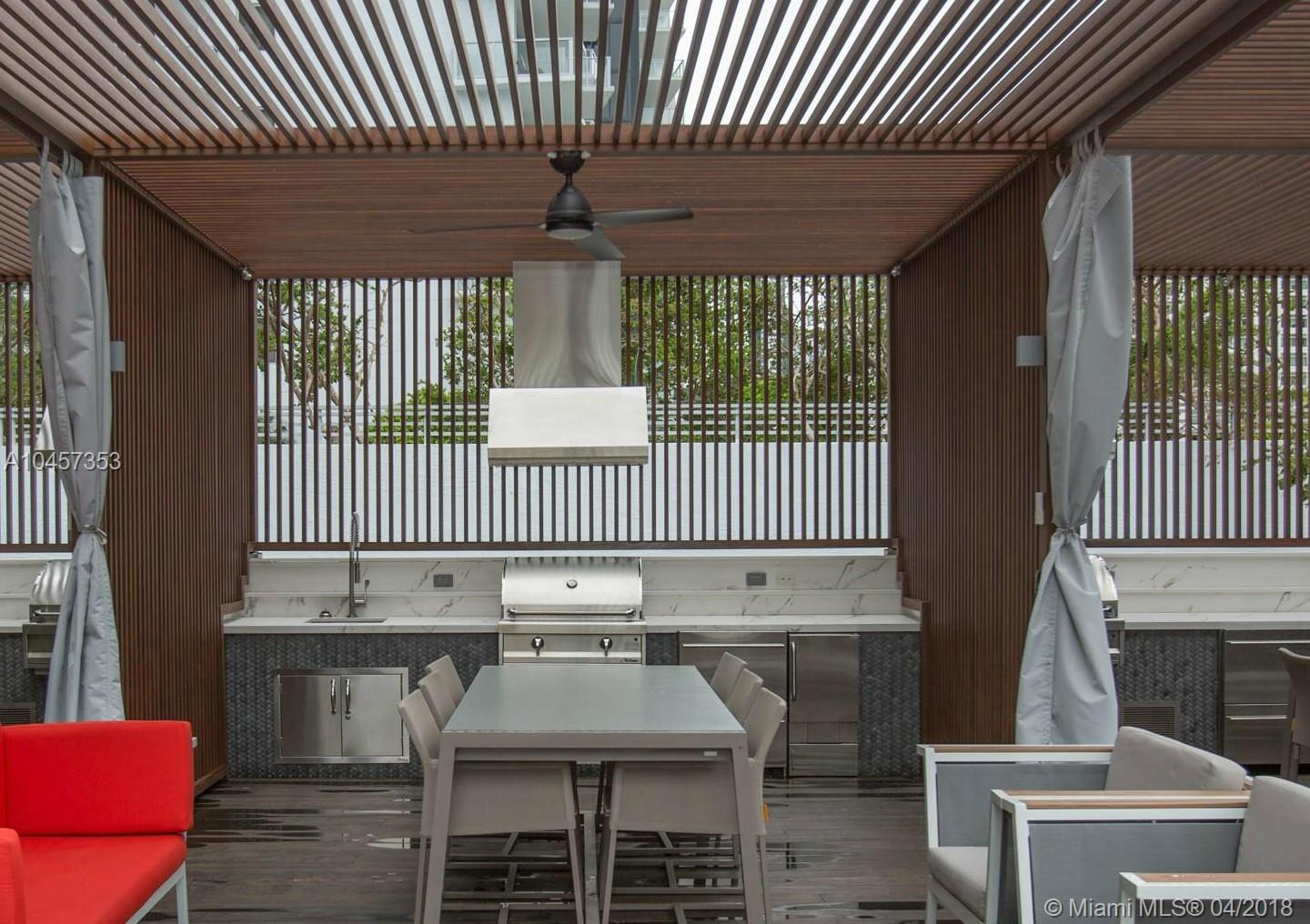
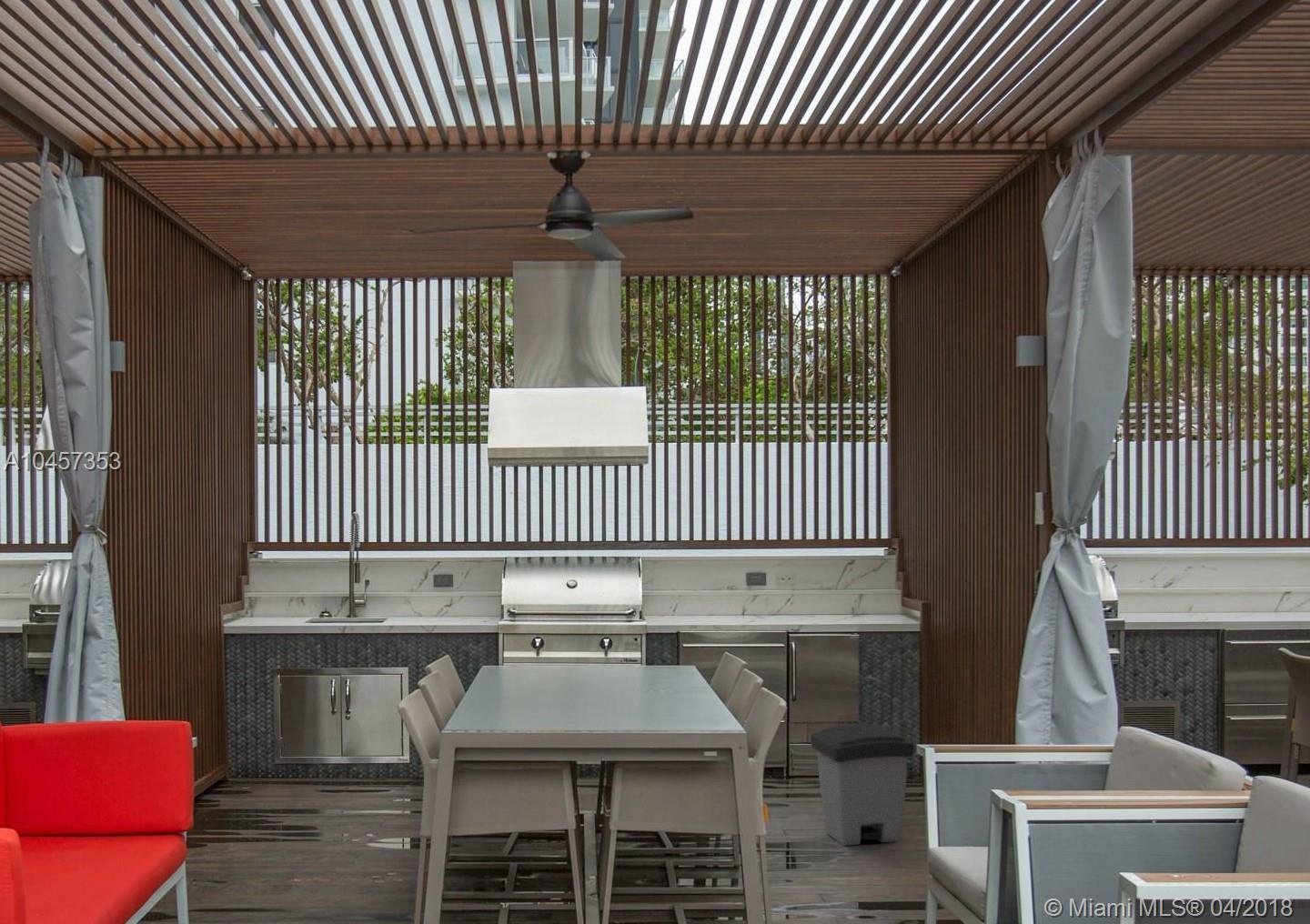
+ trash can [810,723,915,847]
